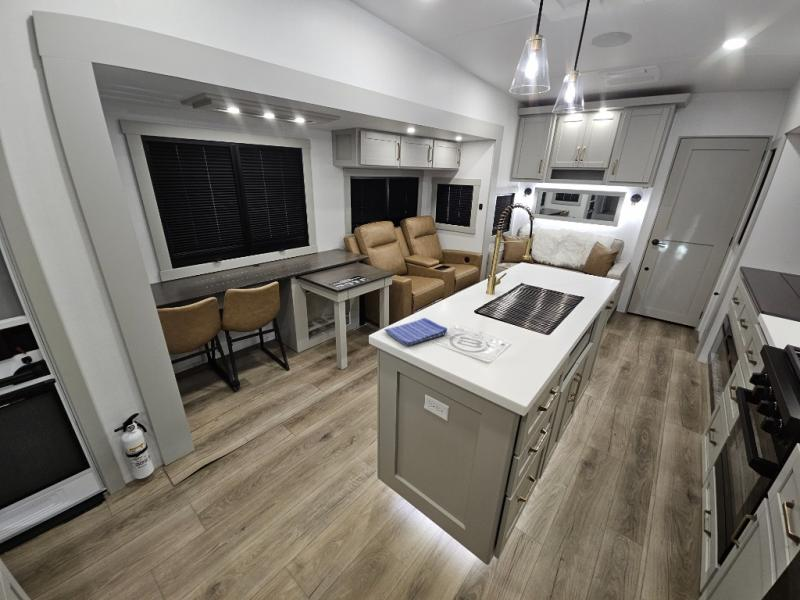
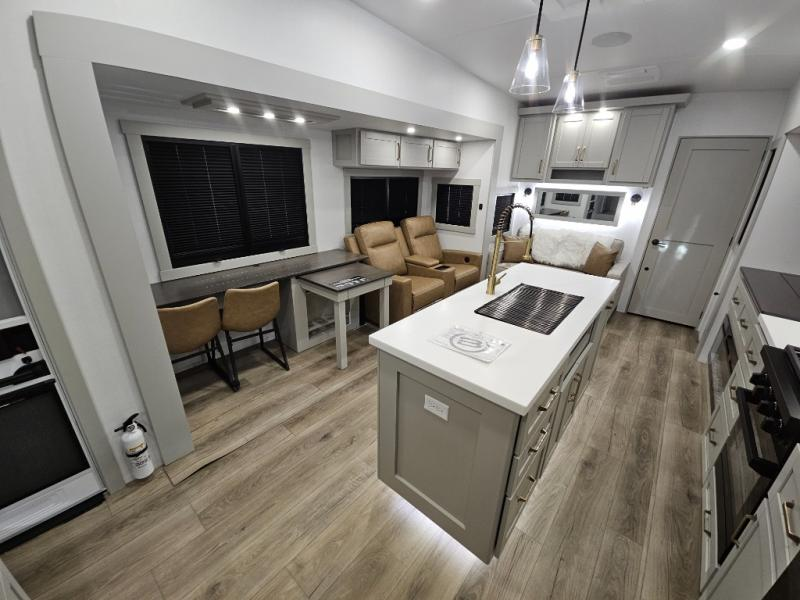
- dish towel [383,317,448,347]
